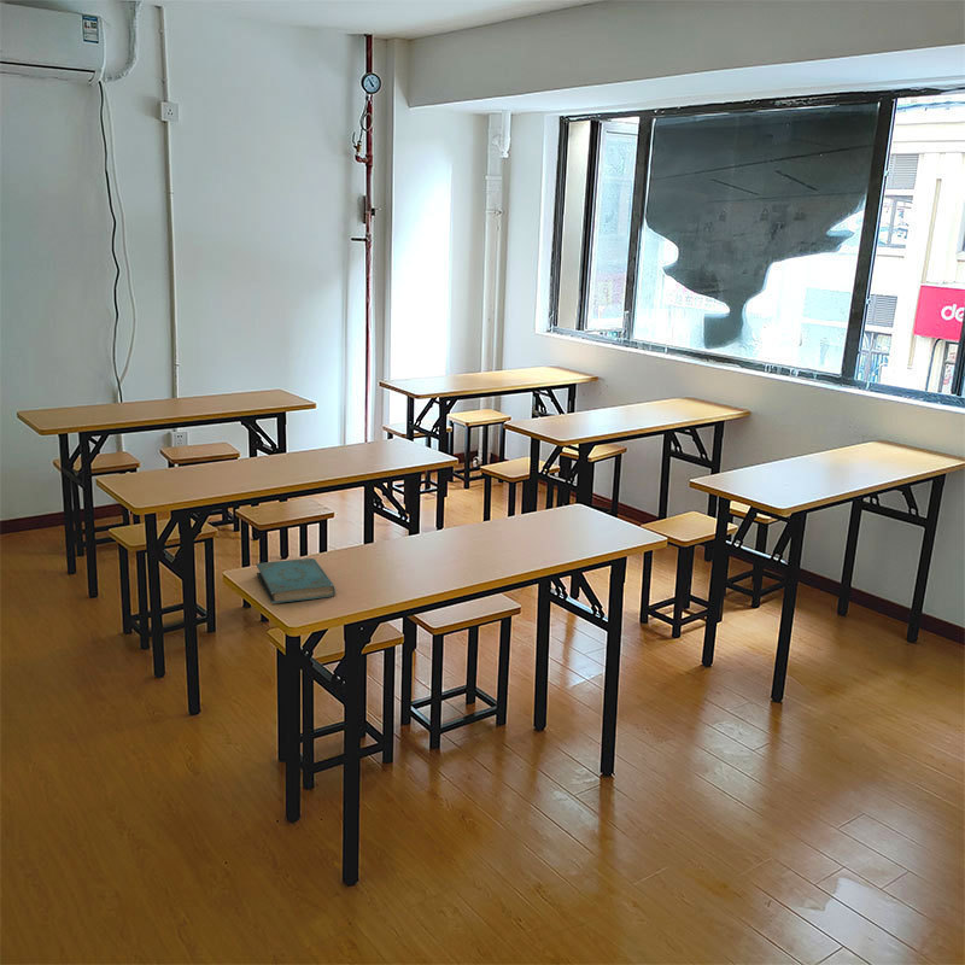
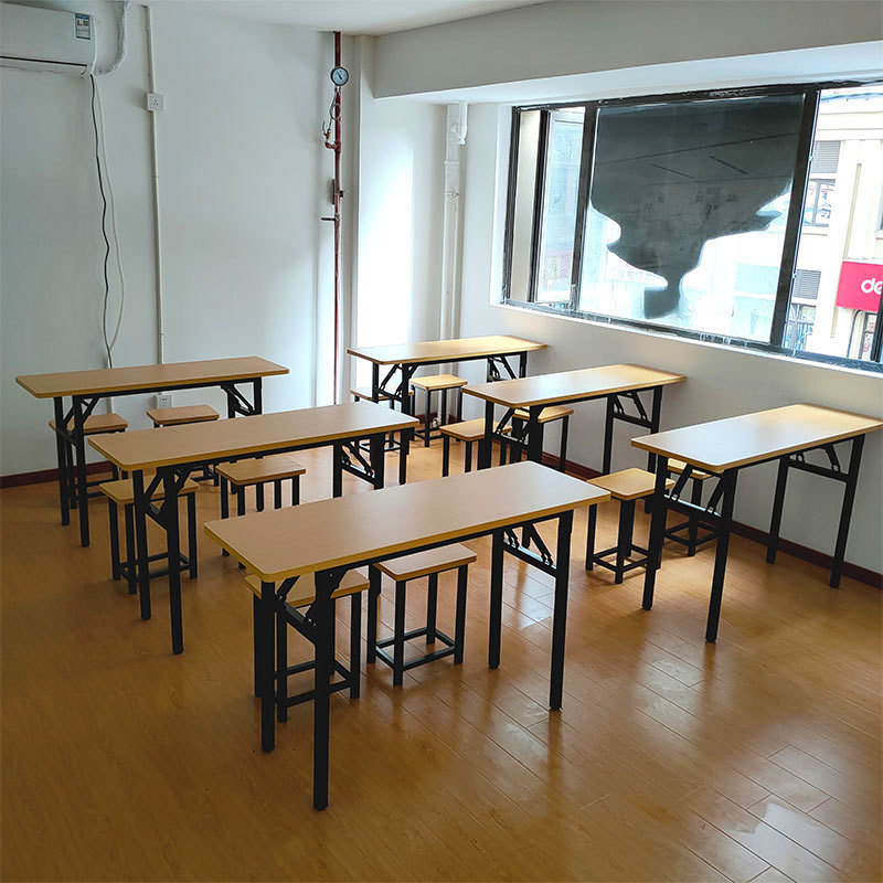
- book [255,557,337,604]
